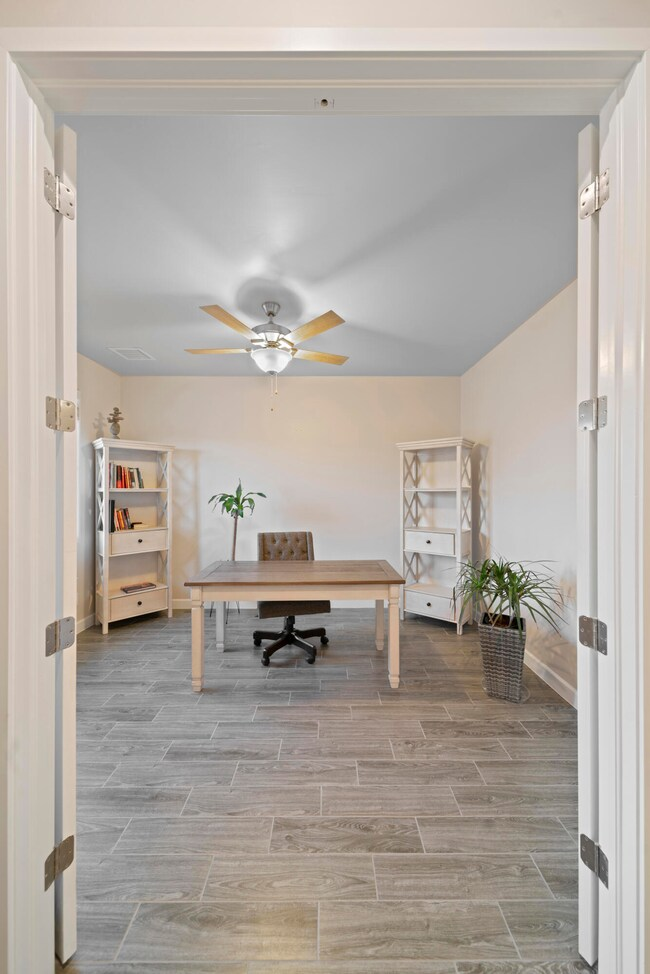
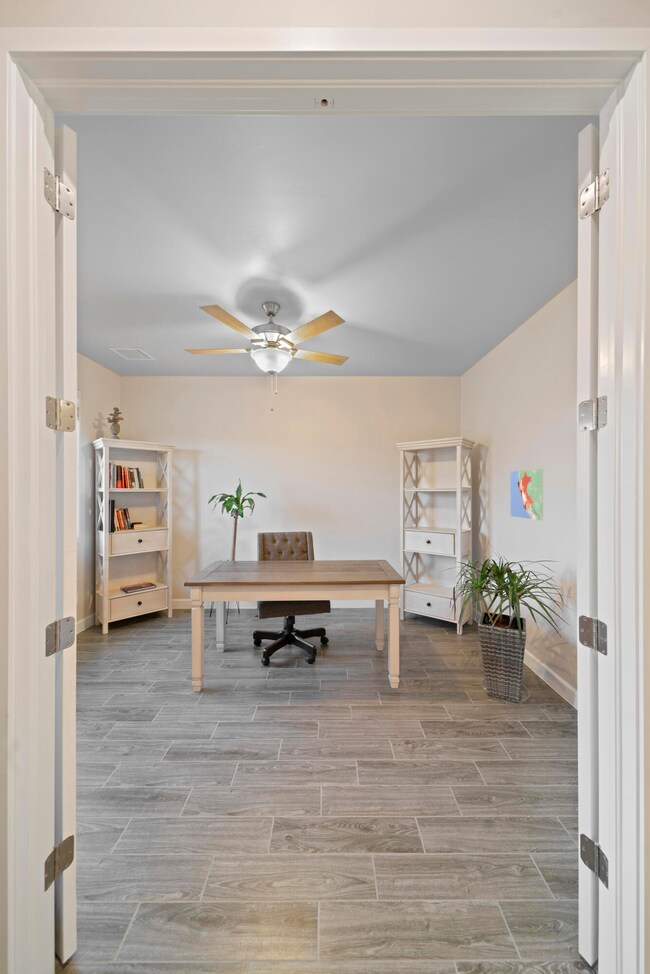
+ map [510,468,544,521]
